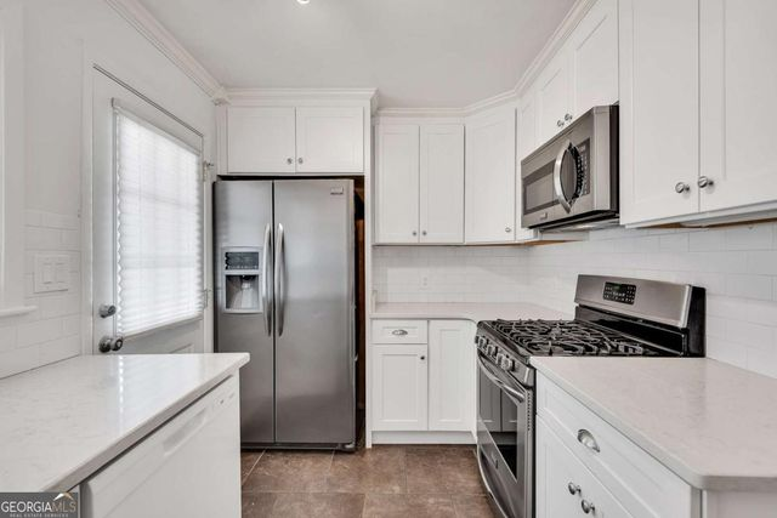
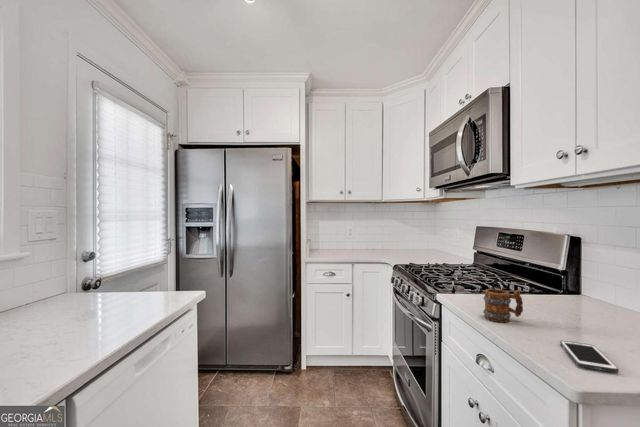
+ mug [482,288,524,323]
+ cell phone [559,340,620,373]
